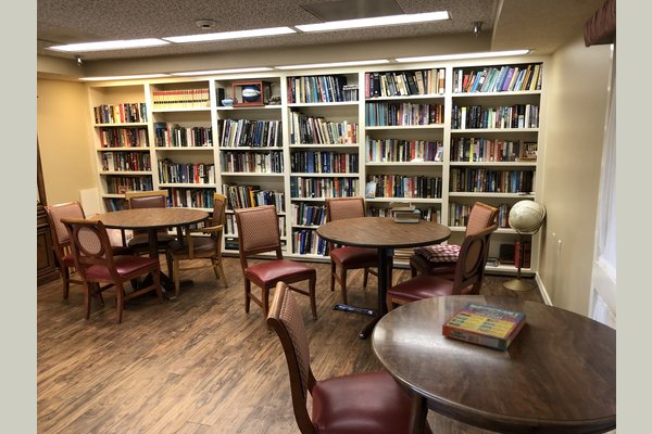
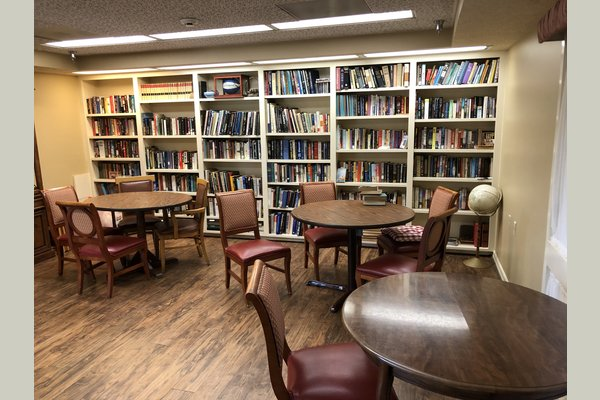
- game compilation box [441,302,527,352]
